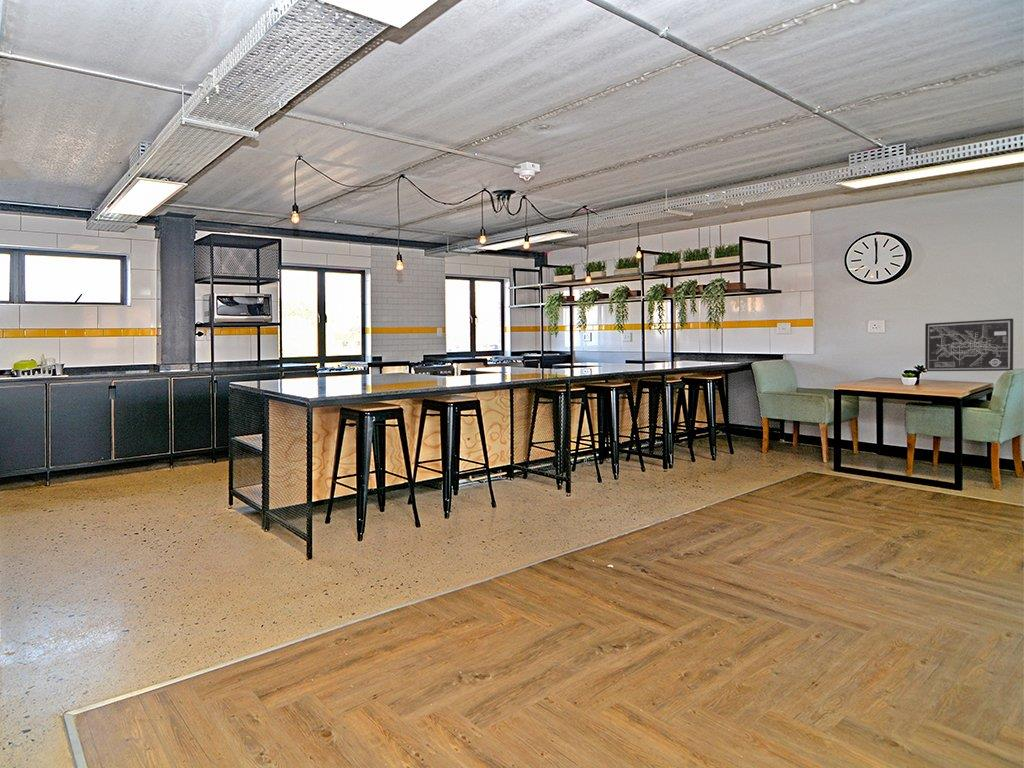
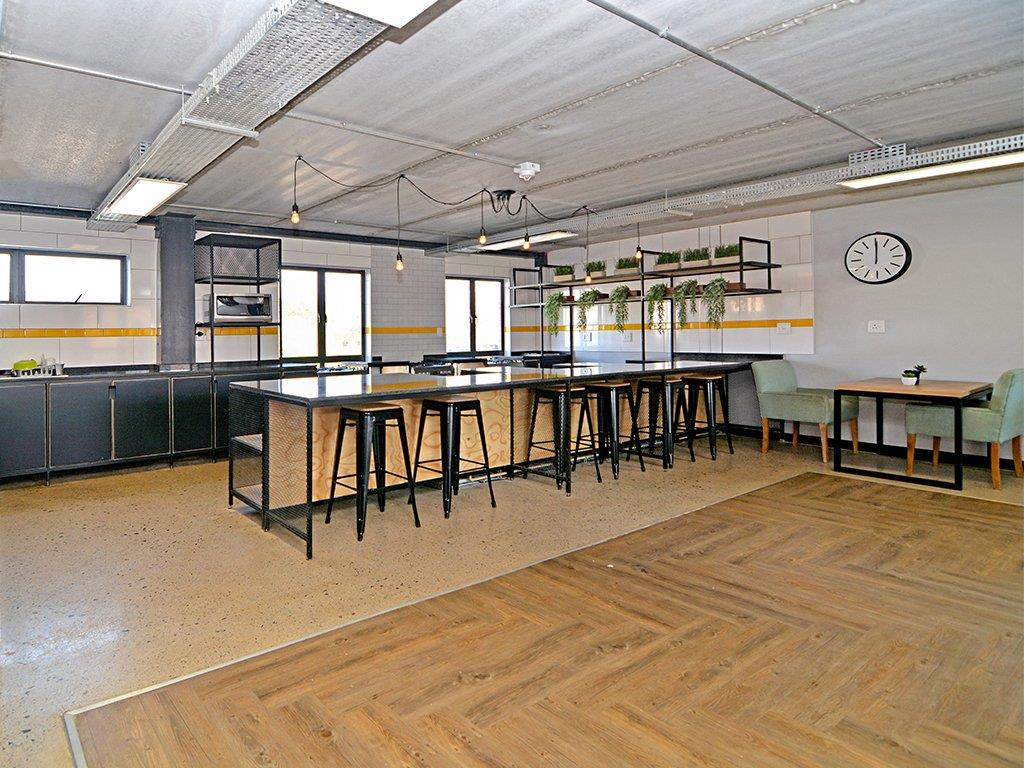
- wall art [924,318,1014,372]
